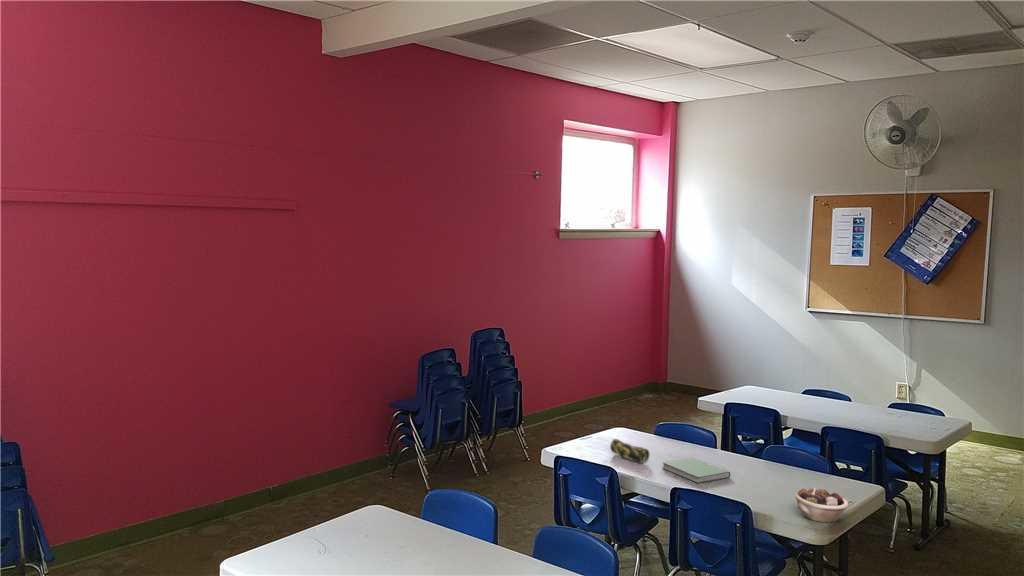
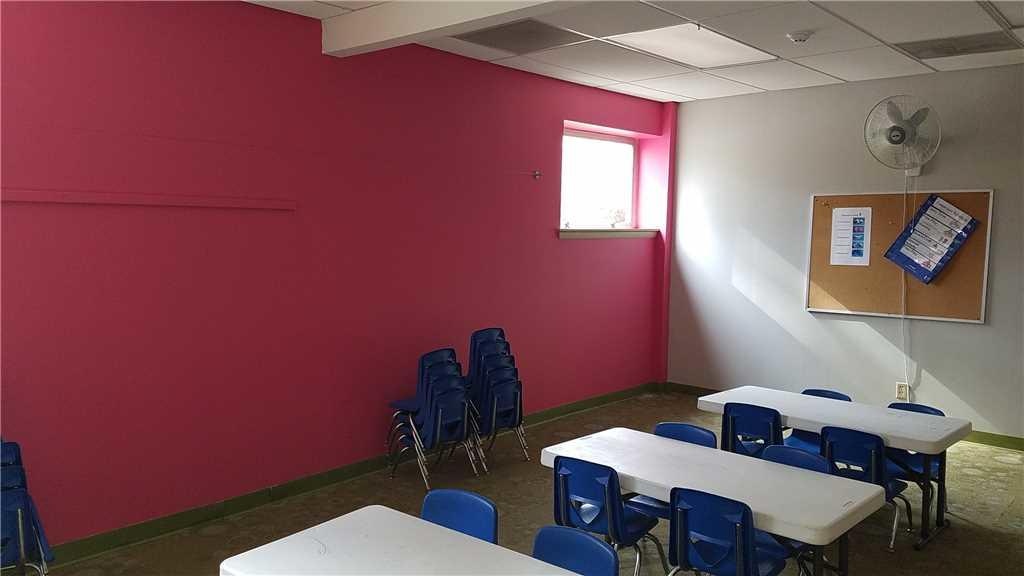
- pencil case [609,438,651,464]
- hardcover book [661,456,731,484]
- succulent planter [794,487,849,523]
